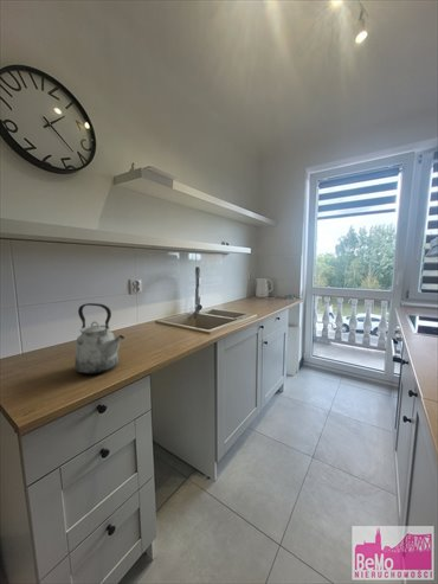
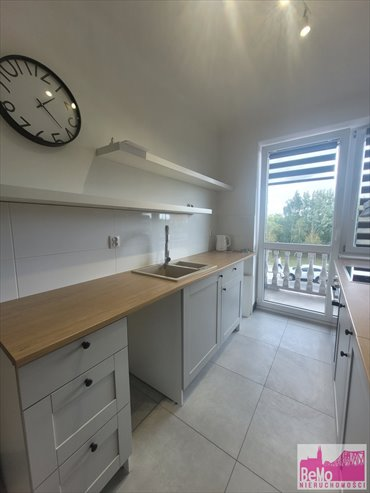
- kettle [73,302,125,376]
